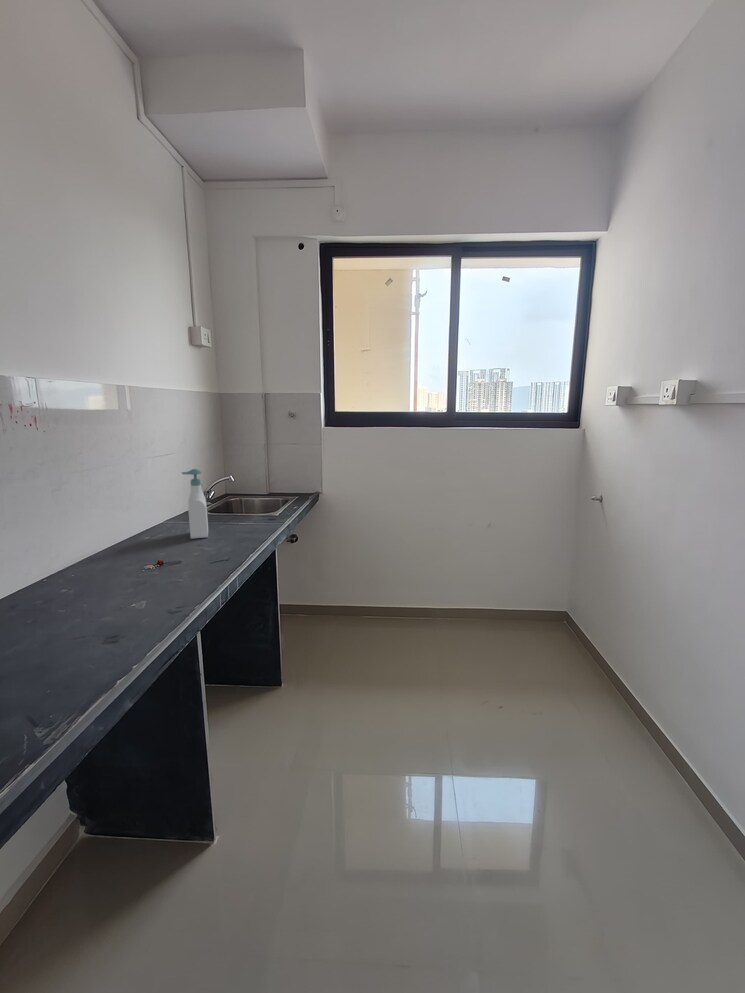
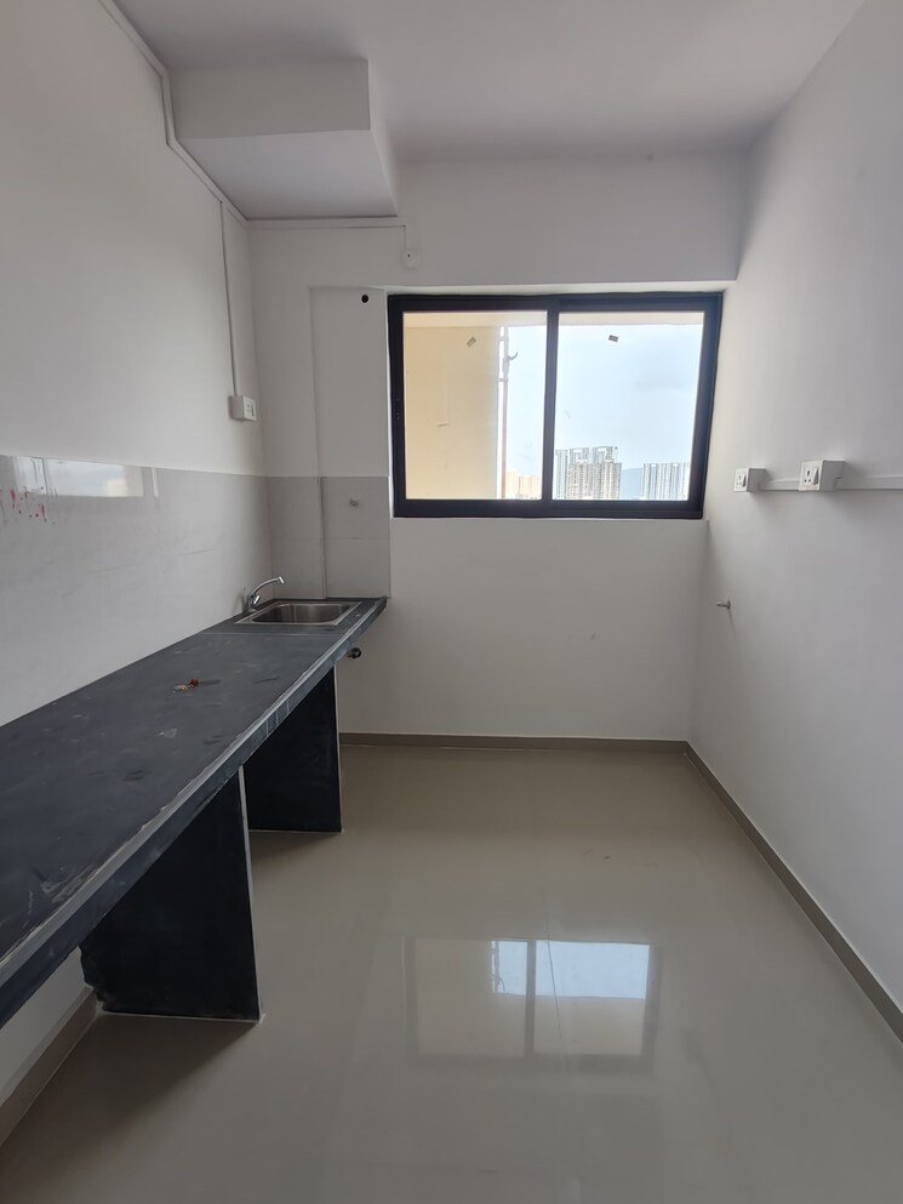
- soap bottle [180,468,209,540]
